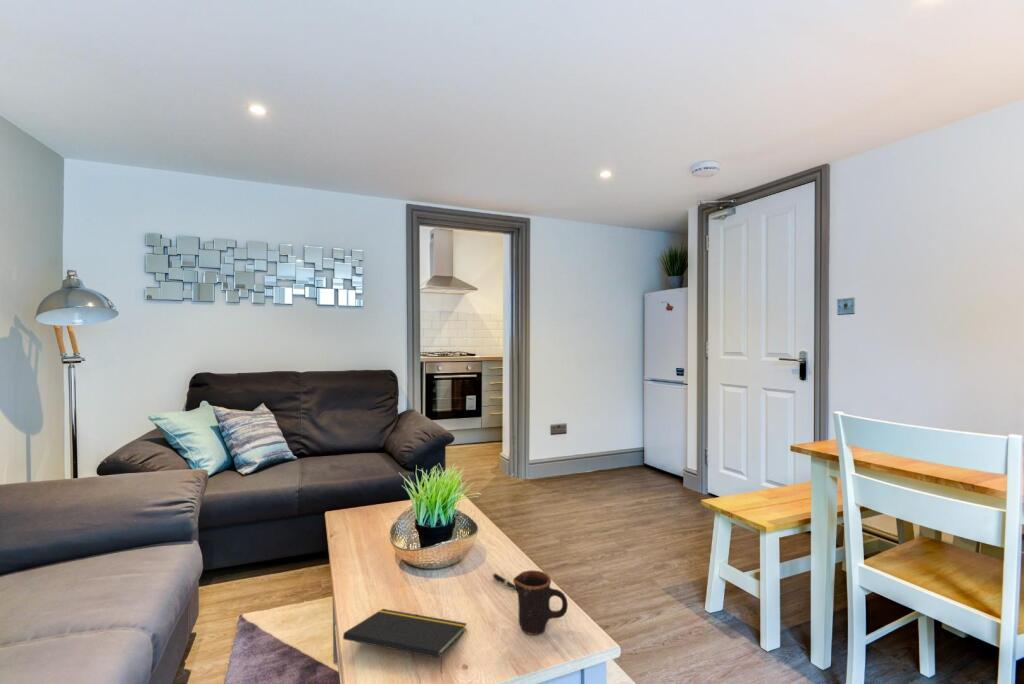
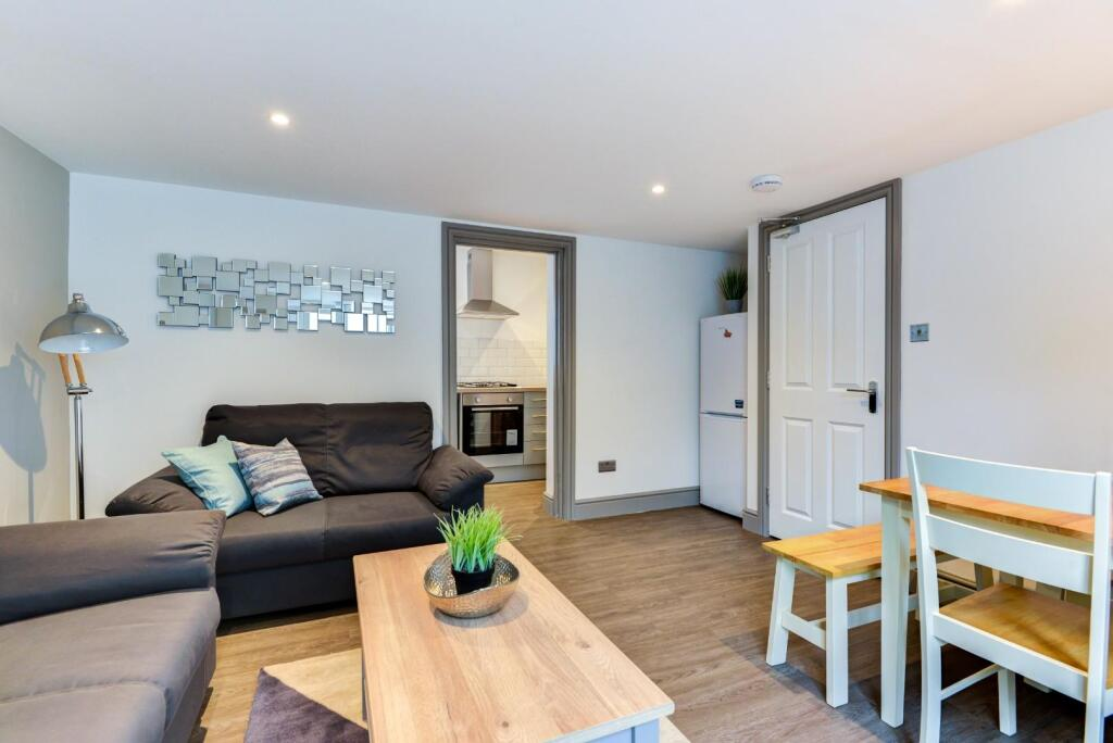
- mug [512,569,569,636]
- notepad [342,608,468,675]
- pen [491,572,517,591]
